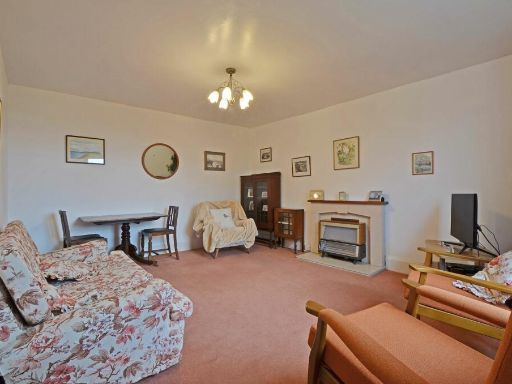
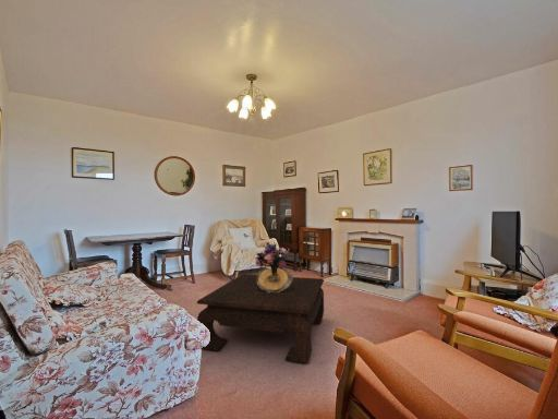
+ coffee table [196,273,325,364]
+ bouquet [254,241,294,294]
